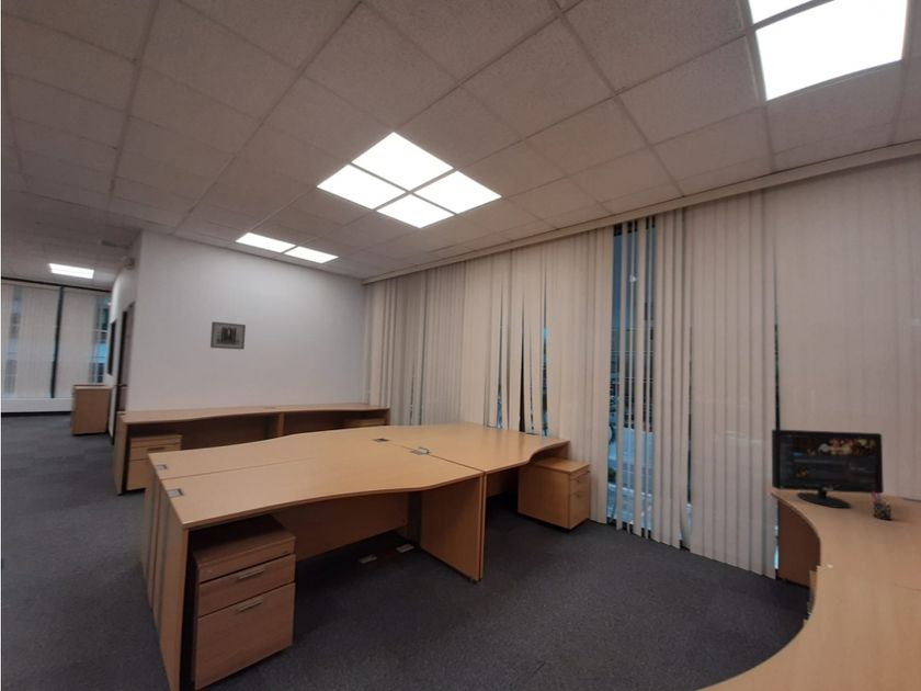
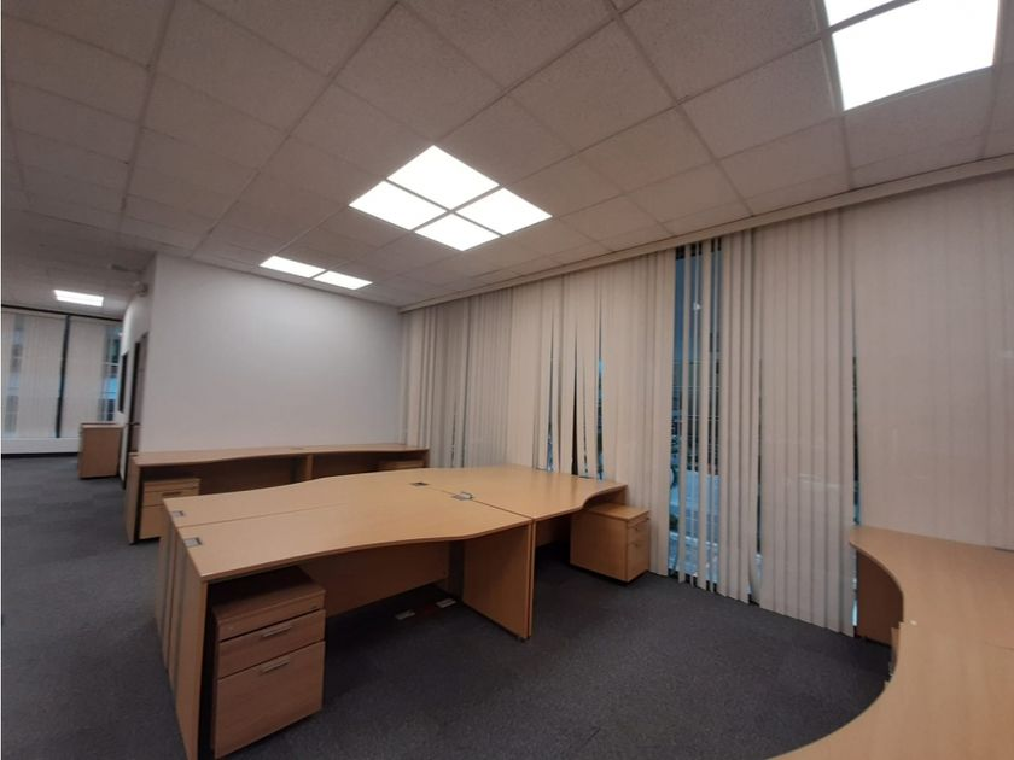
- pen holder [871,491,895,521]
- wall art [209,320,247,351]
- computer monitor [771,429,885,509]
